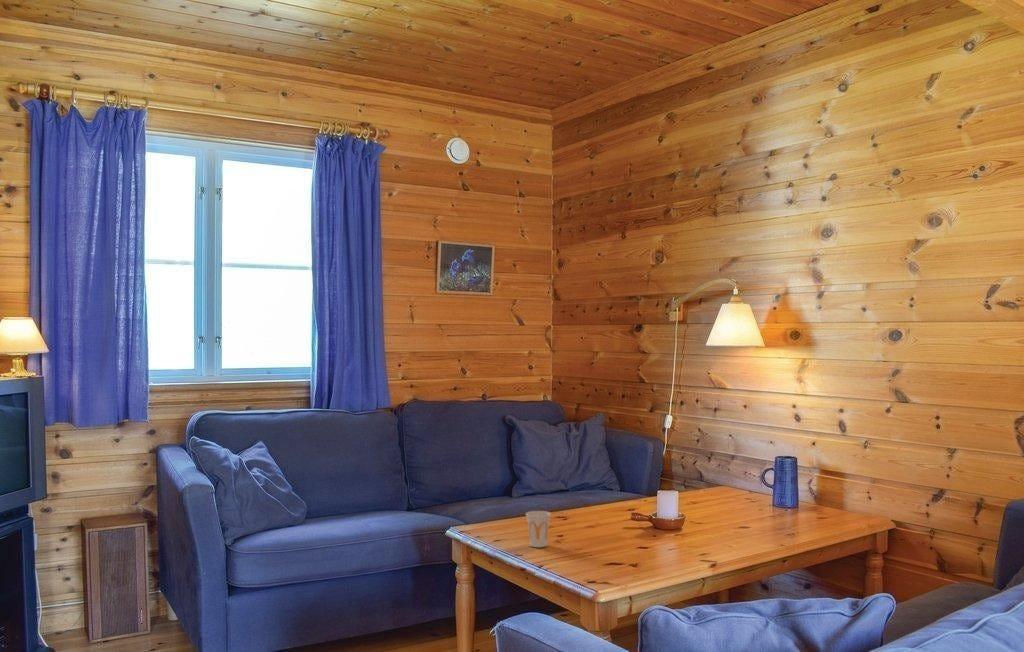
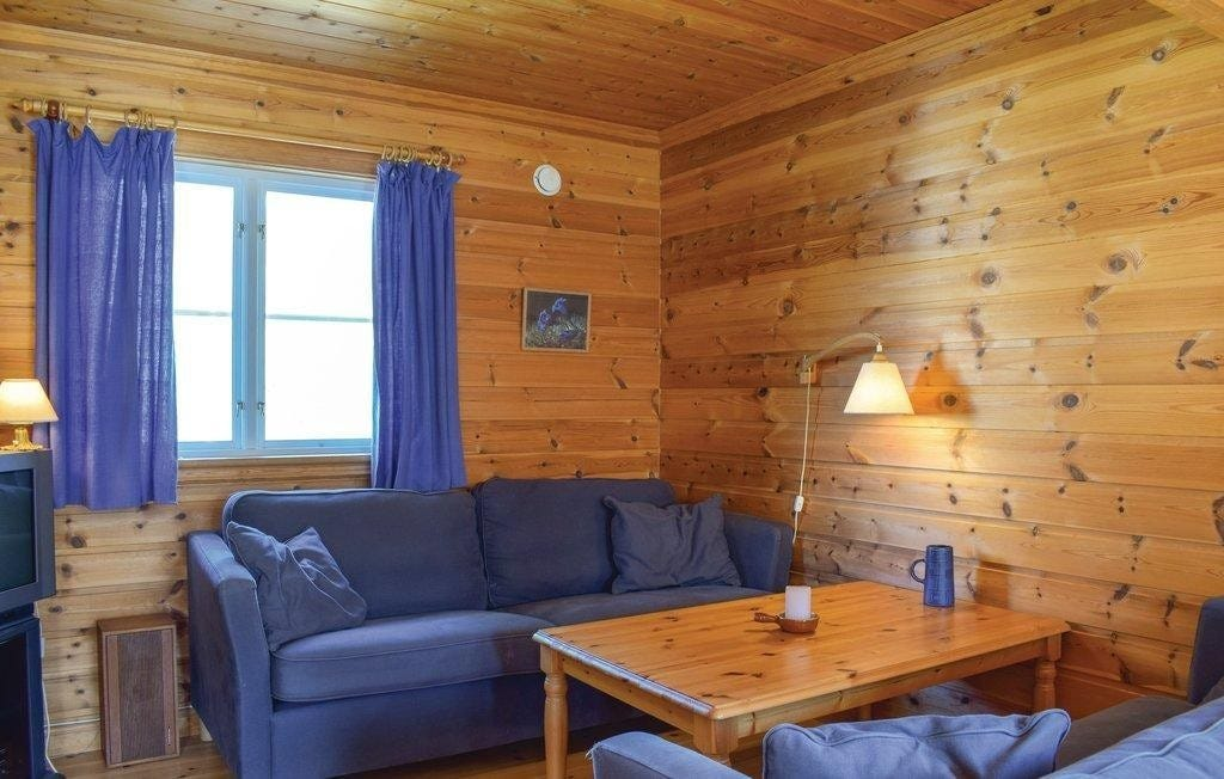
- cup [525,510,552,548]
